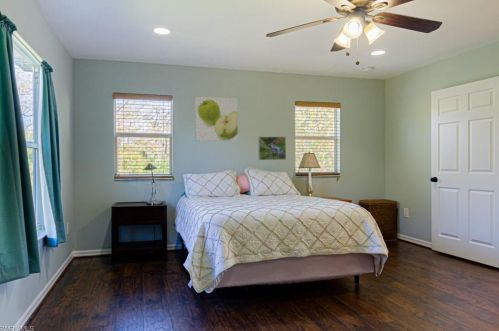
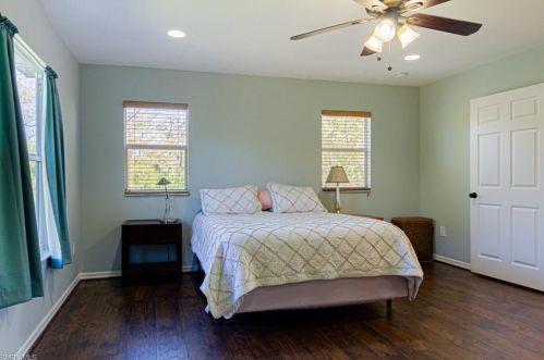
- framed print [194,96,239,142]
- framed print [257,136,287,161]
